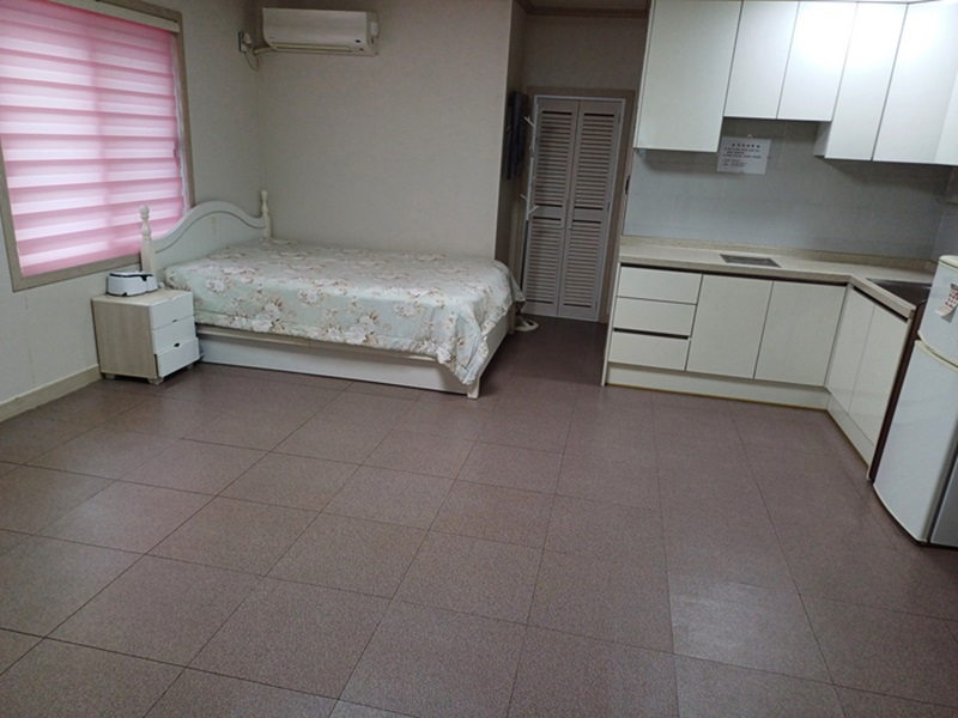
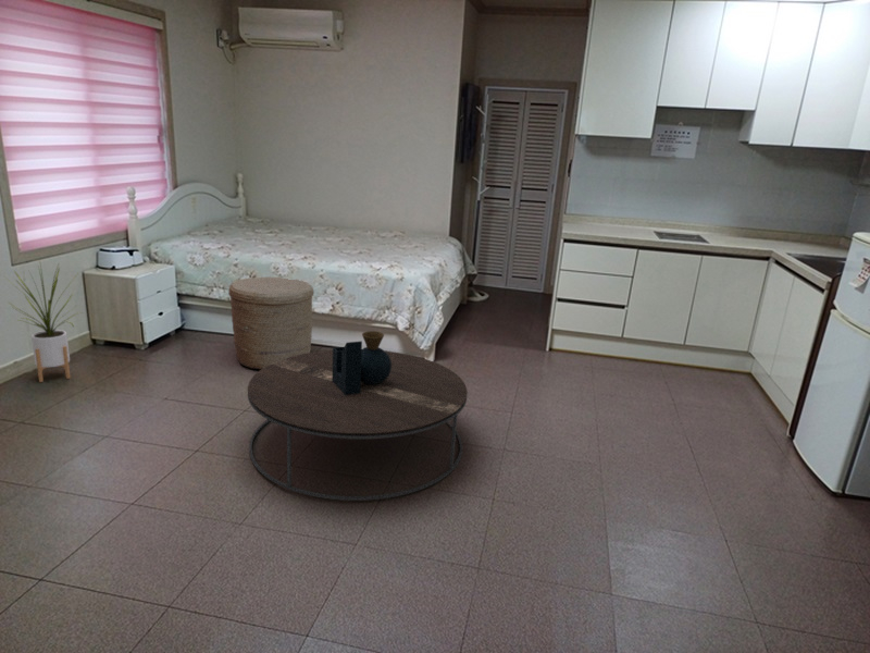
+ coffee table [247,330,469,502]
+ house plant [4,259,86,383]
+ basket [227,276,315,370]
